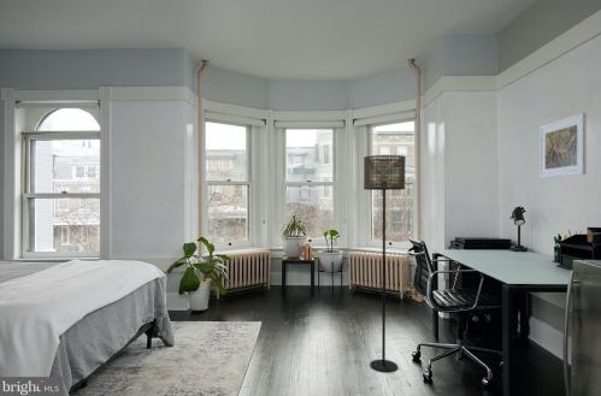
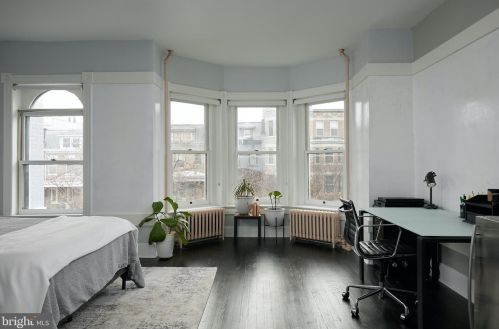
- floor lamp [363,154,407,373]
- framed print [538,112,588,179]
